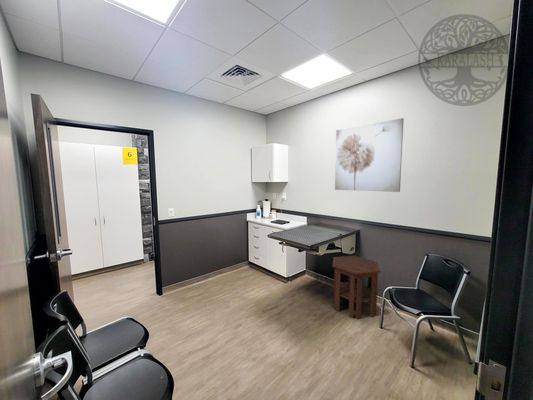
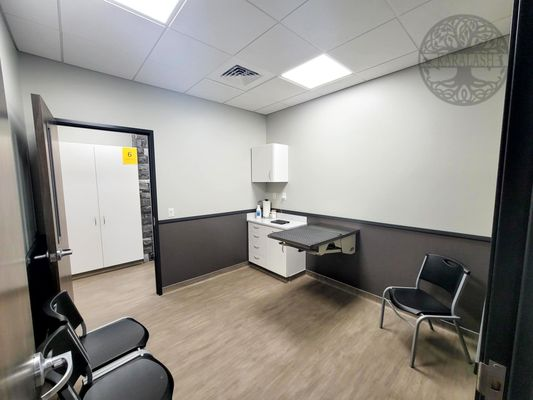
- side table [332,255,382,320]
- wall art [334,117,405,193]
